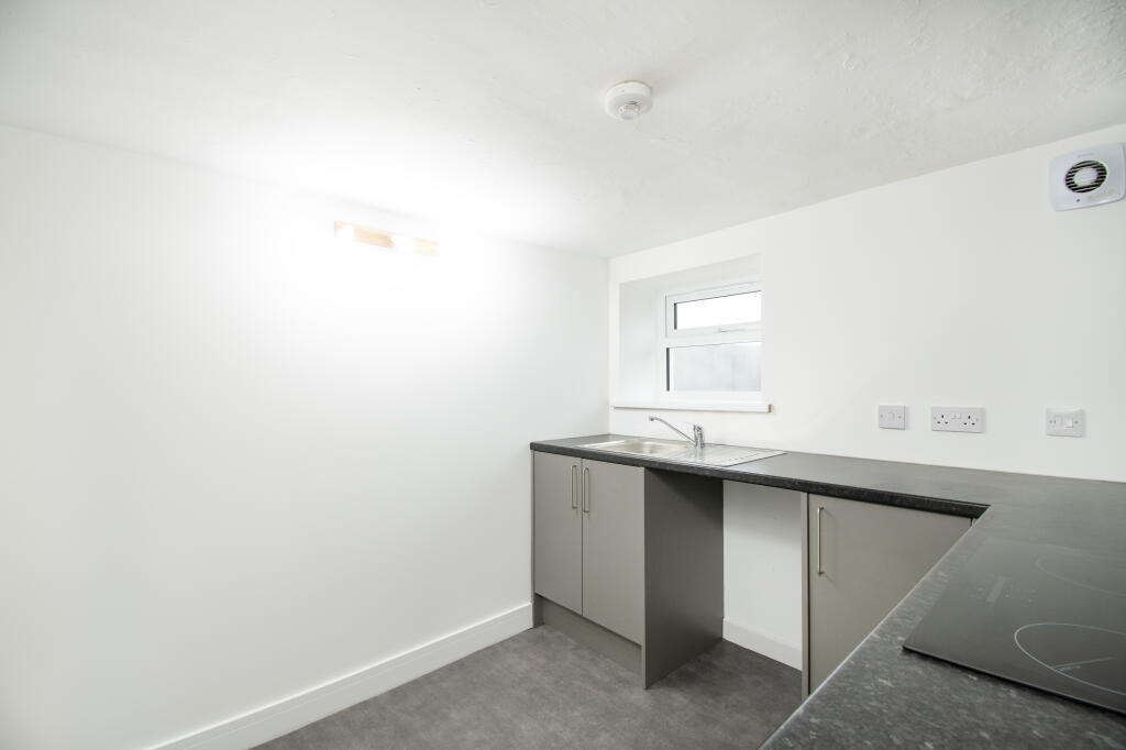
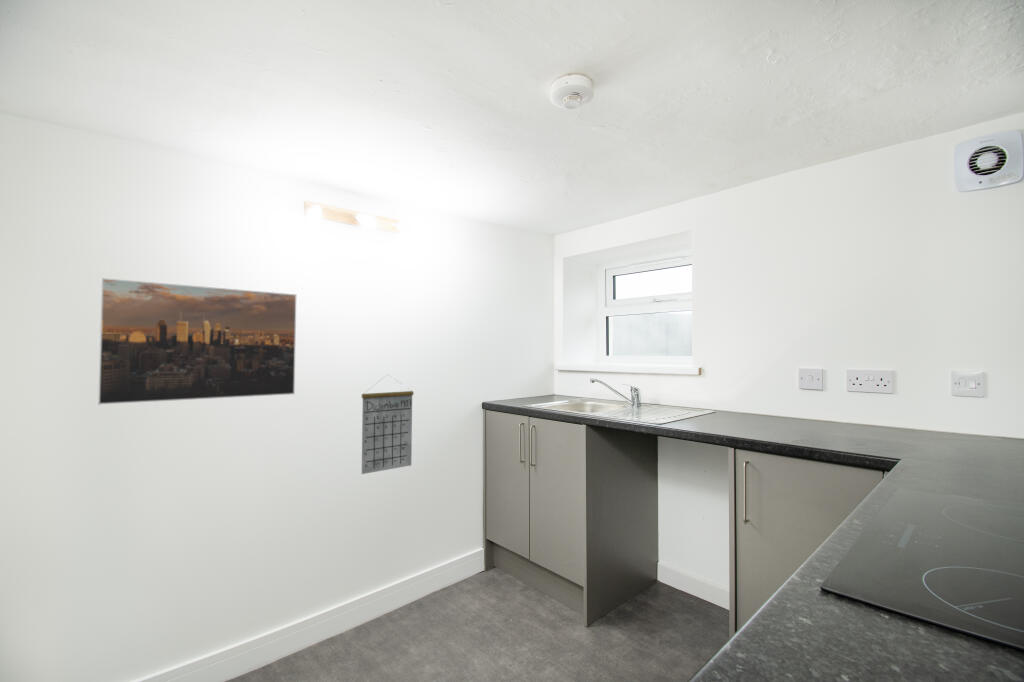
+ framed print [97,277,297,406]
+ calendar [361,373,415,475]
